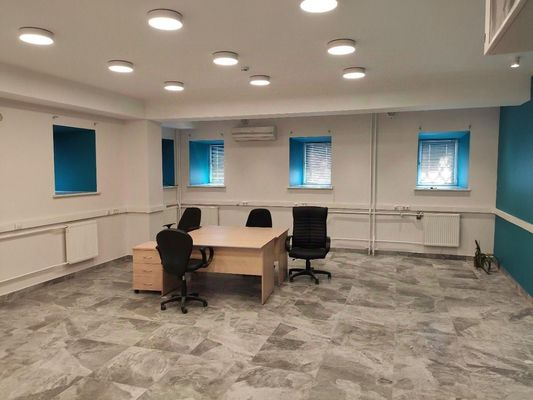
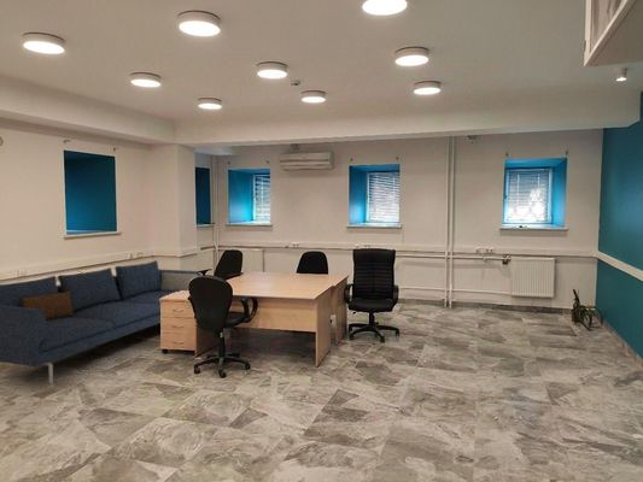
+ sofa [0,259,203,386]
